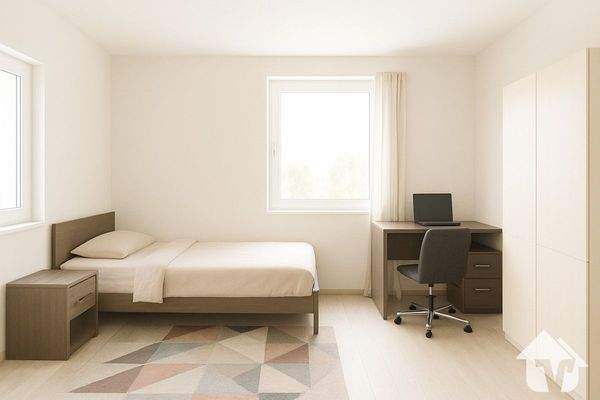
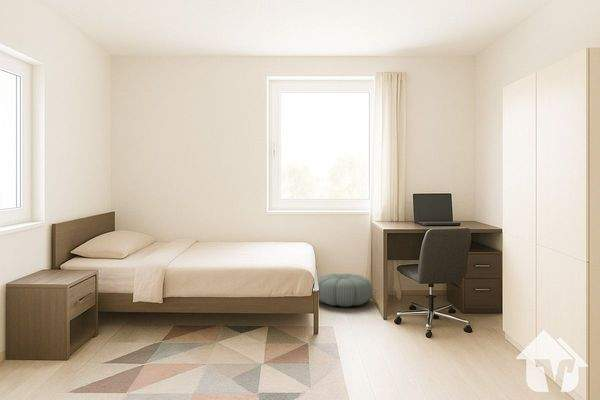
+ pouf [317,272,373,307]
